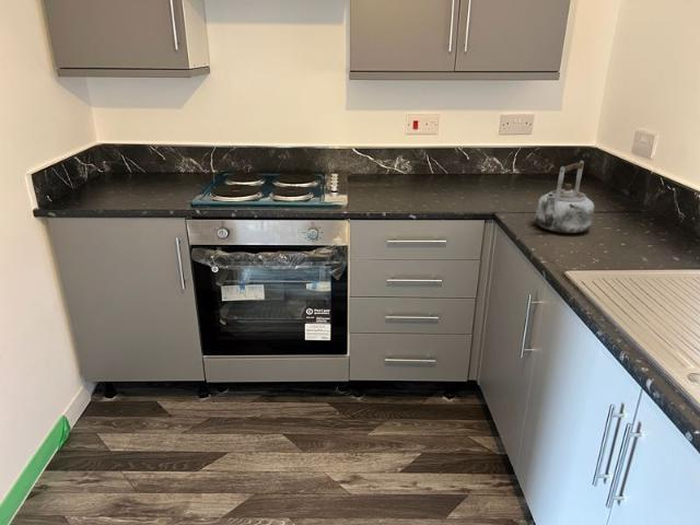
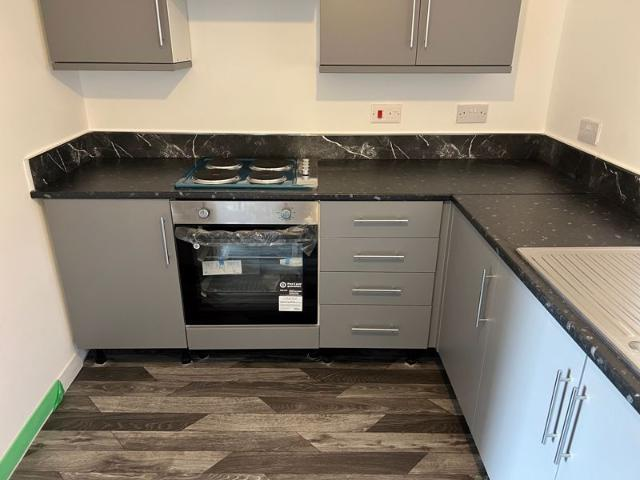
- kettle [534,160,595,234]
